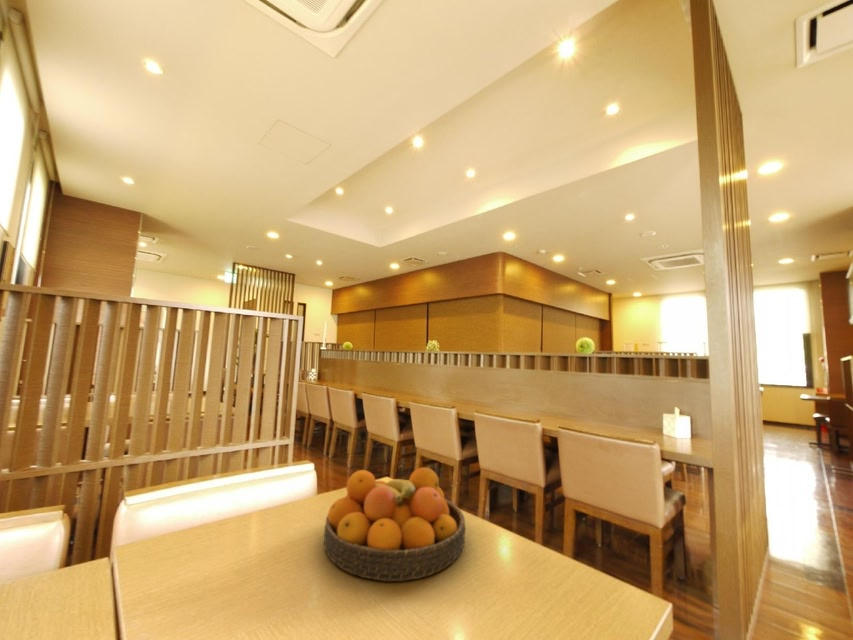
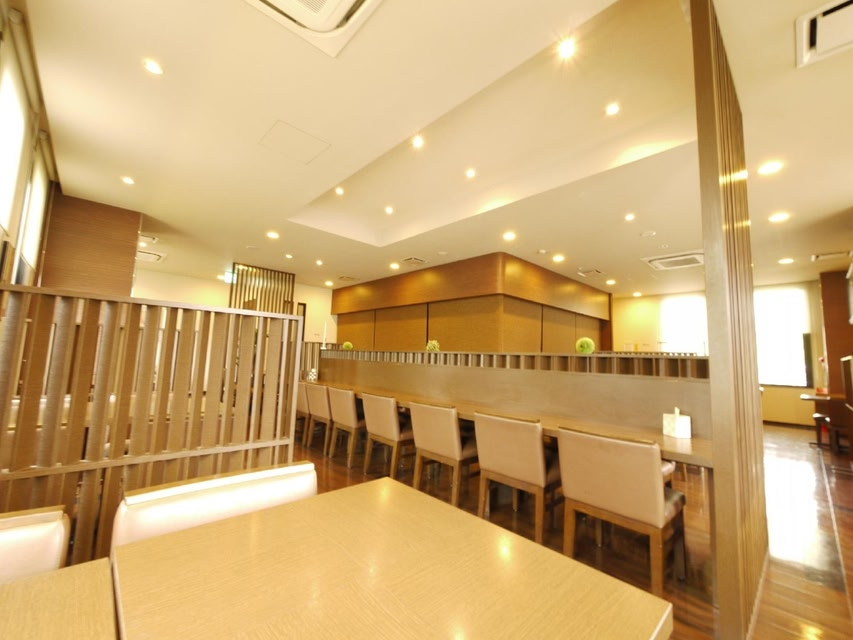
- fruit bowl [323,466,466,582]
